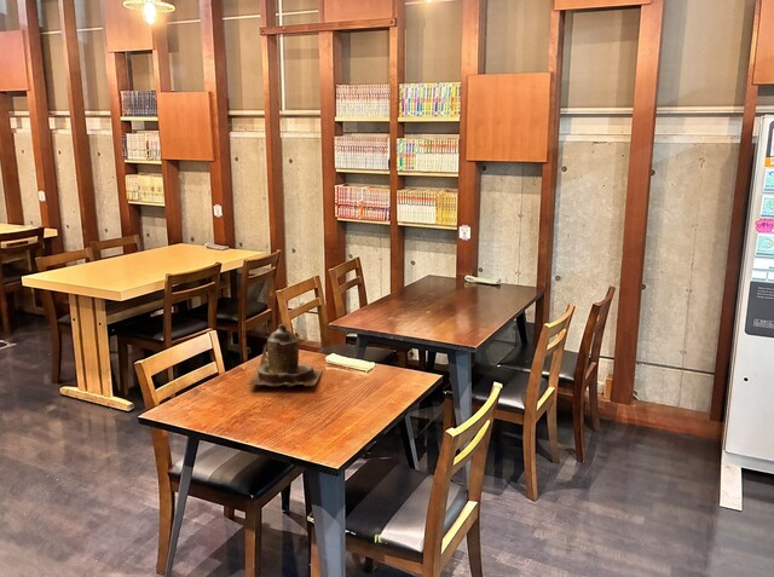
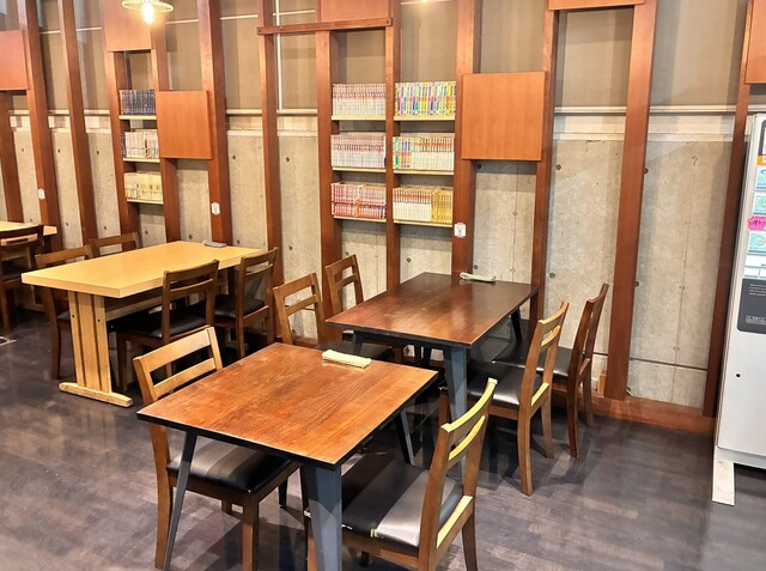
- teapot [247,323,324,390]
